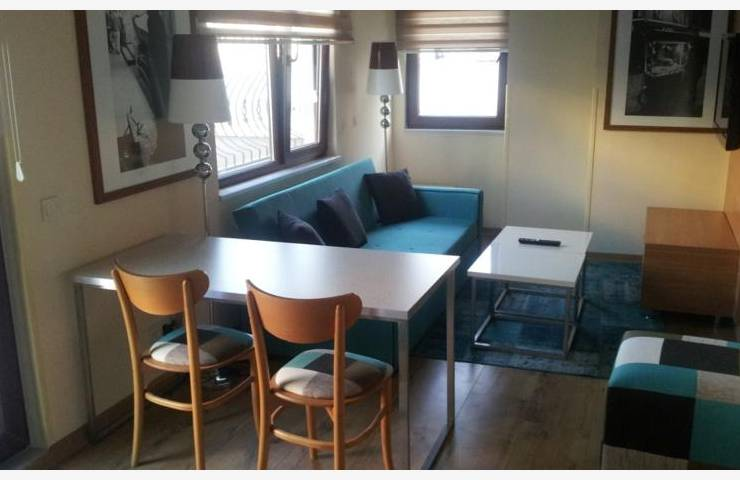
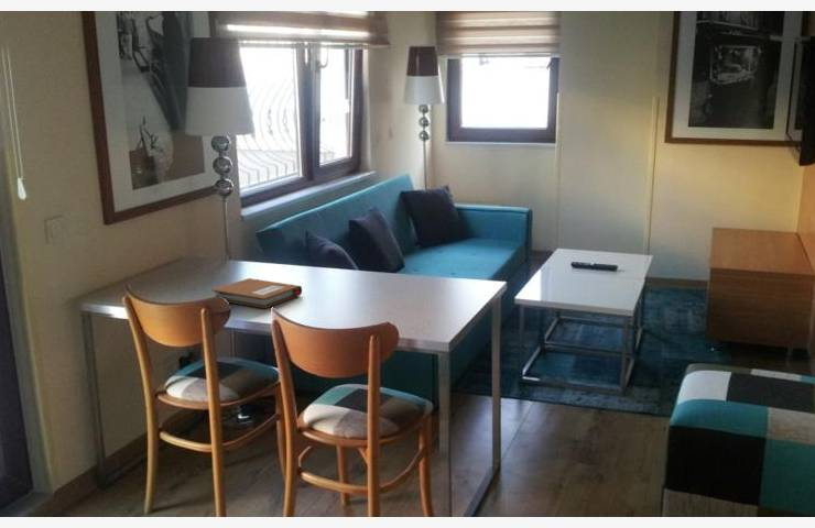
+ notebook [210,277,303,309]
